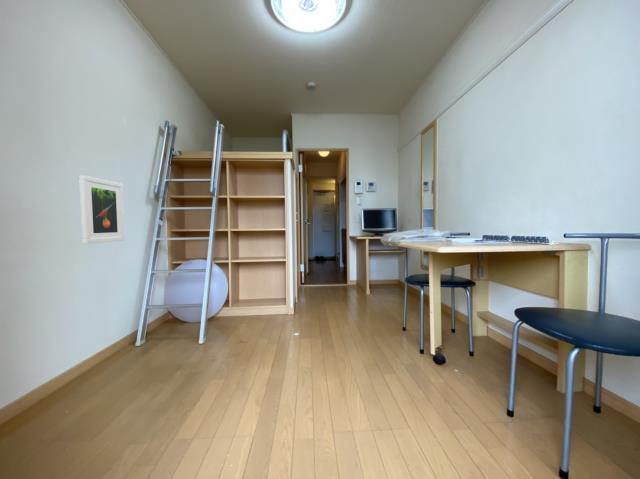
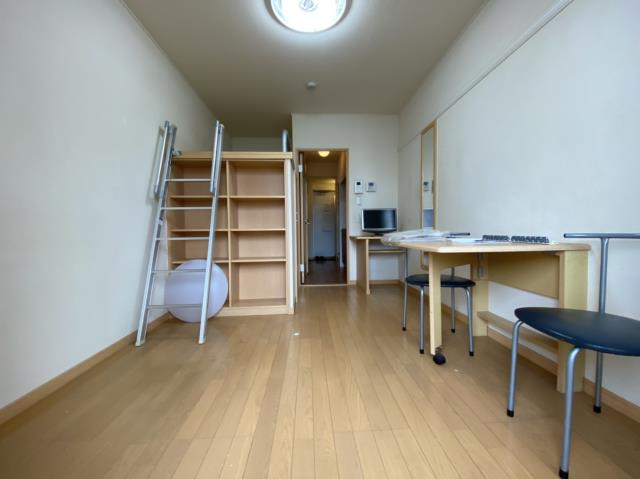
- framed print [78,174,126,245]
